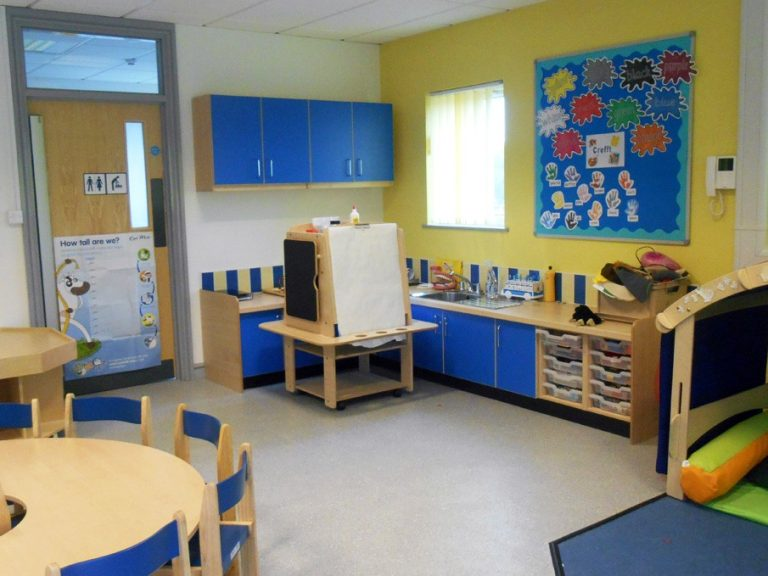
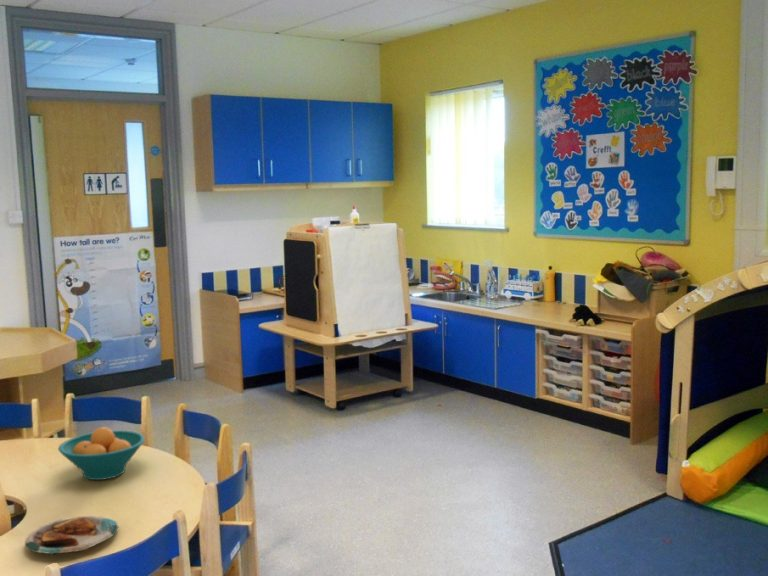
+ fruit bowl [57,426,146,481]
+ plate [24,515,119,556]
